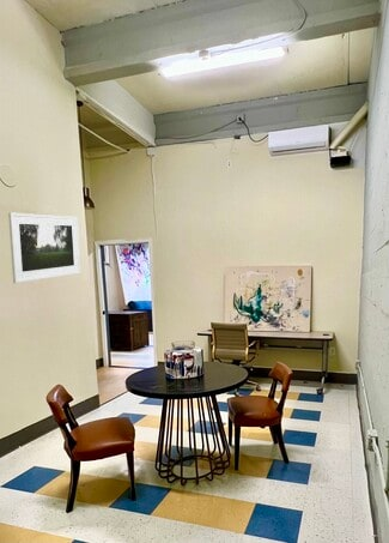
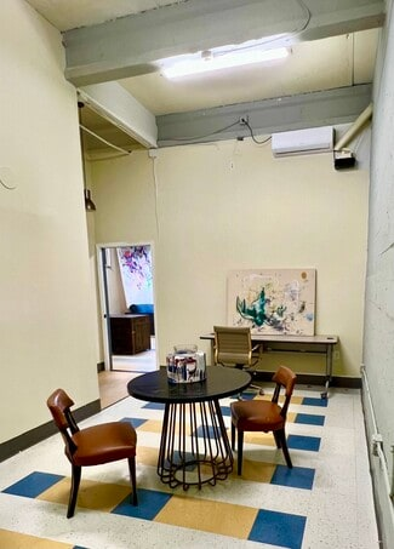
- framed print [7,211,81,284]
